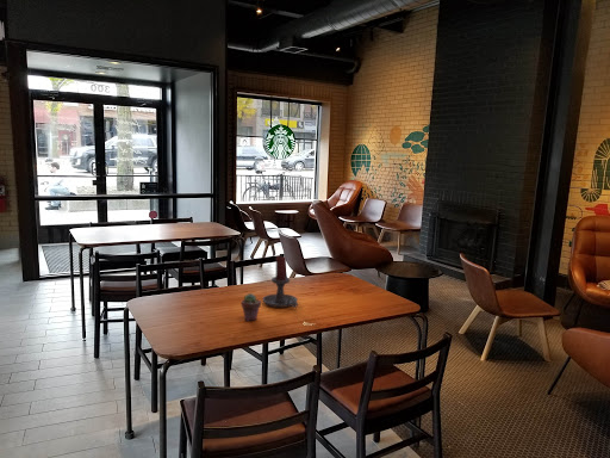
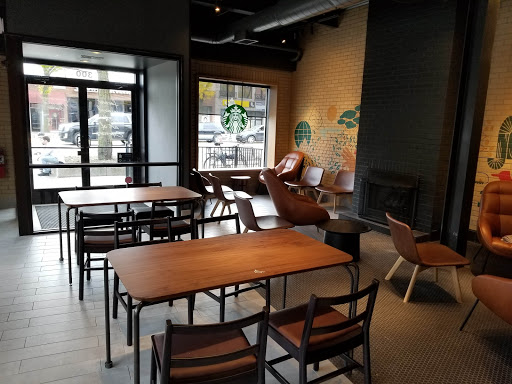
- candle holder [262,255,299,309]
- potted succulent [241,292,262,322]
